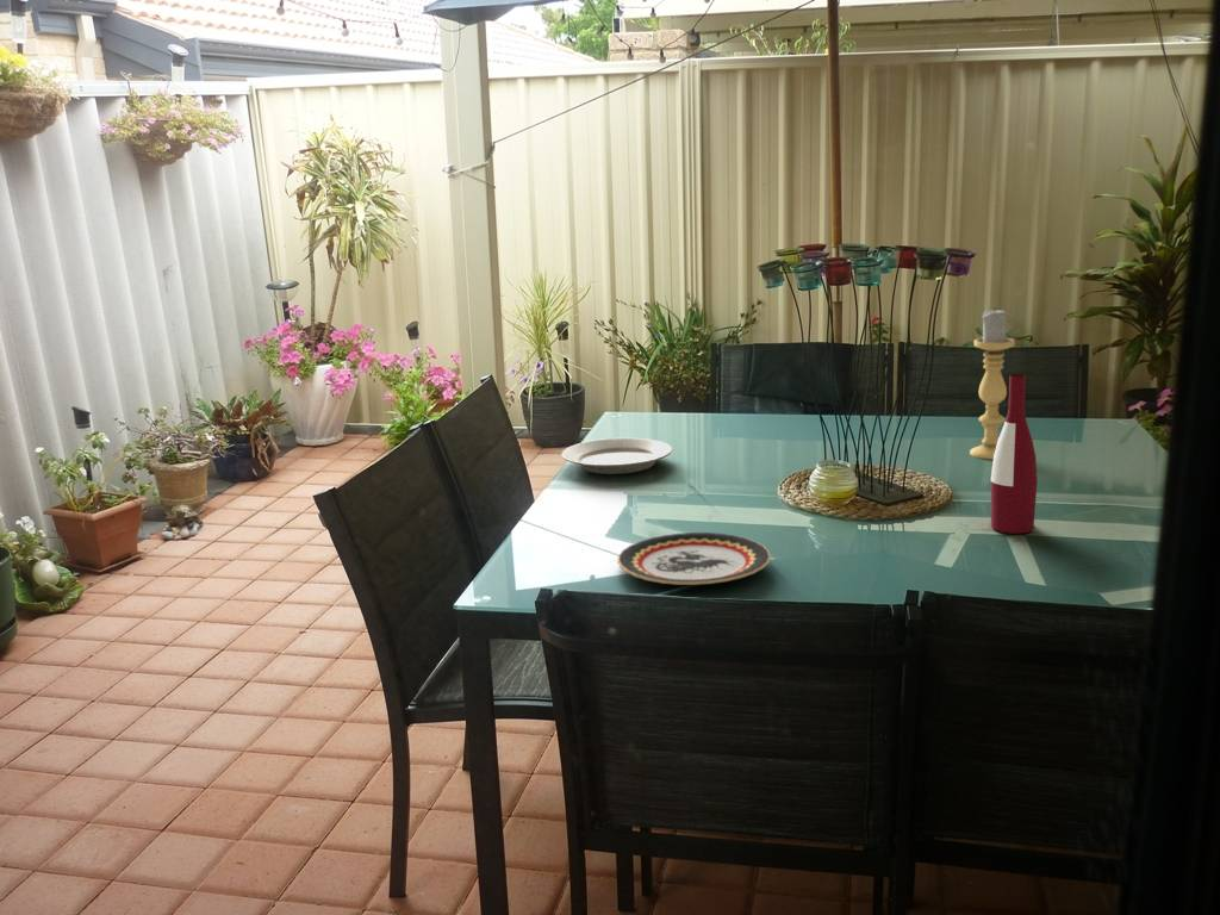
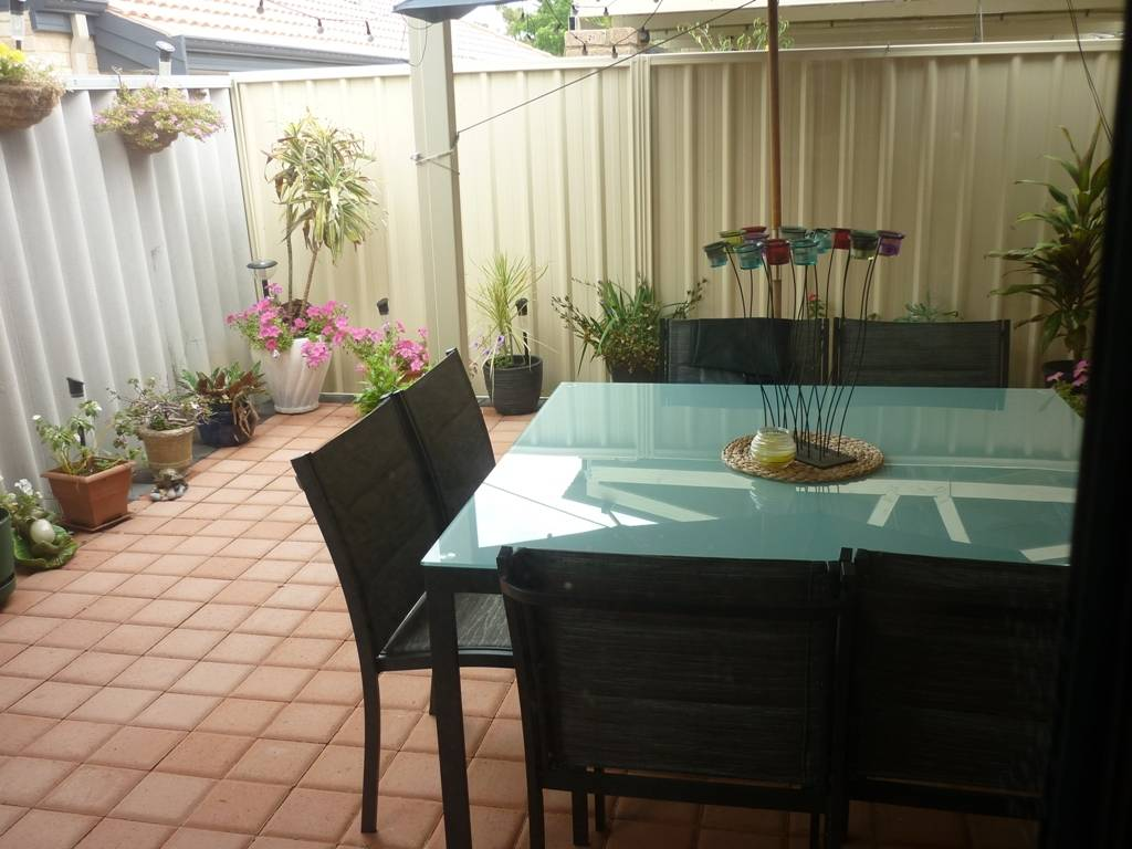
- alcohol [990,373,1039,535]
- candle holder [969,307,1016,461]
- plate [616,531,772,586]
- plate [561,437,673,475]
